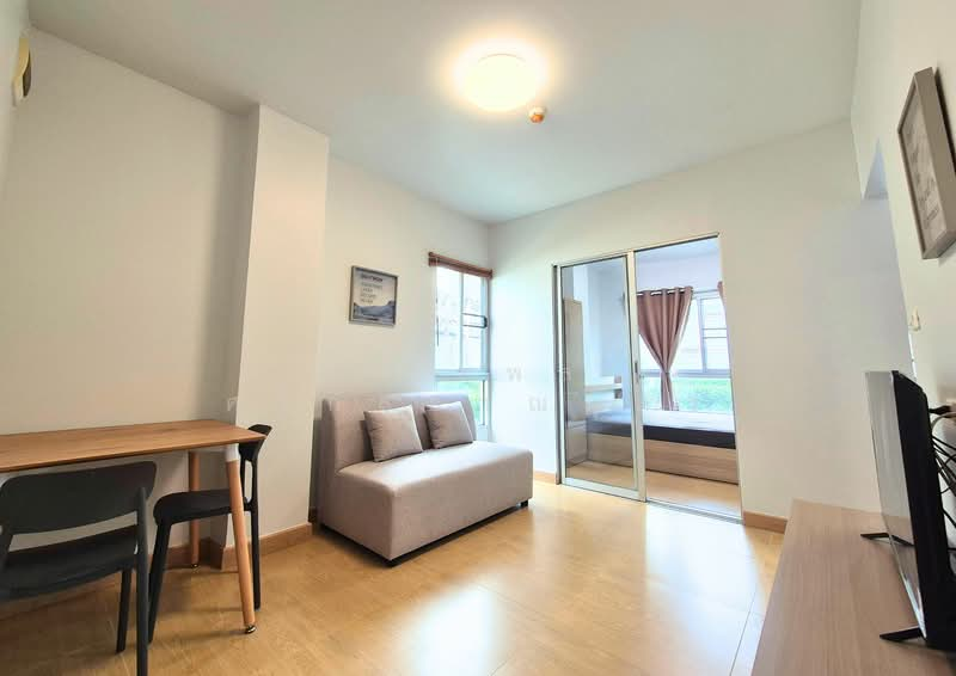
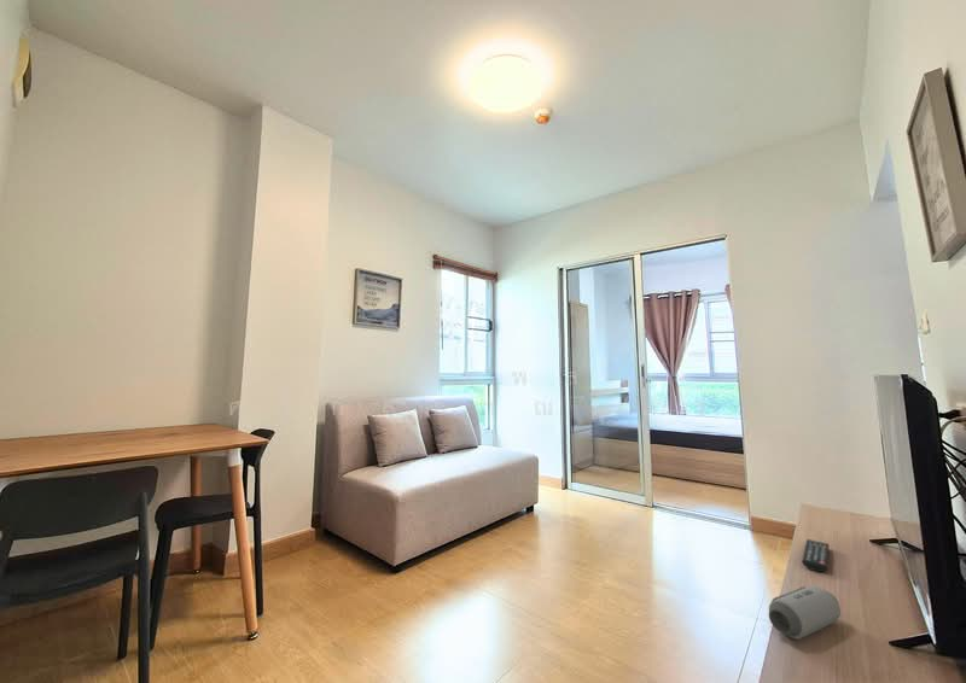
+ speaker [768,584,842,641]
+ remote control [802,538,831,573]
